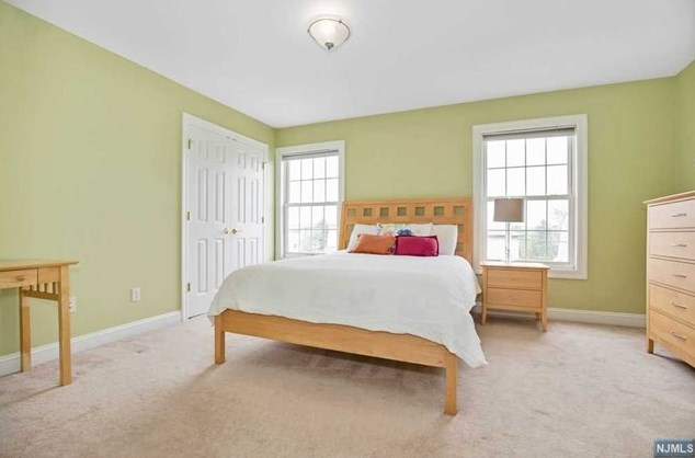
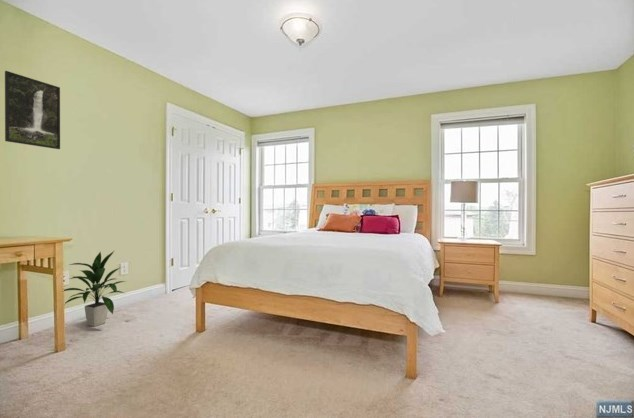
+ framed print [4,70,61,150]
+ indoor plant [63,249,127,327]
